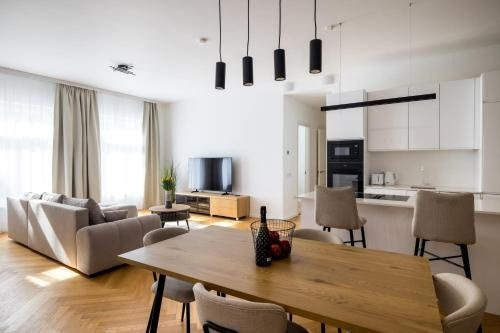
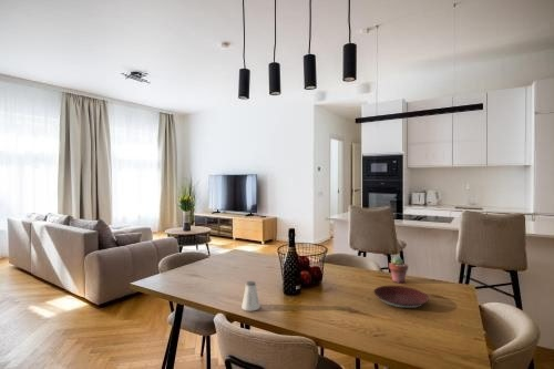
+ potted succulent [388,256,409,284]
+ plate [372,285,430,309]
+ saltshaker [240,280,261,312]
